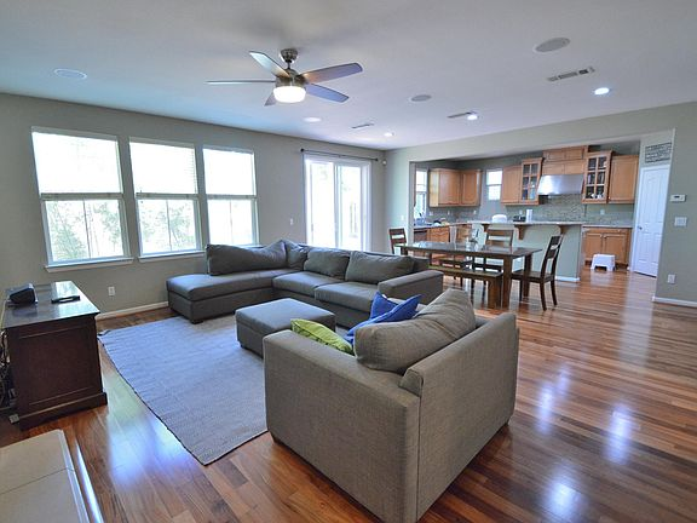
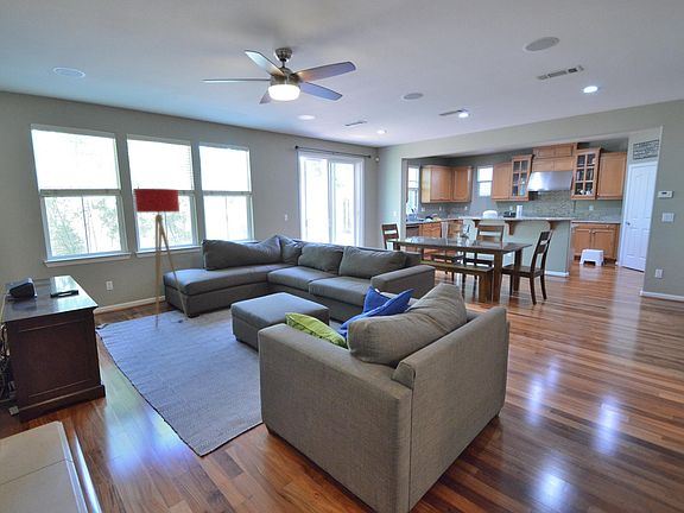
+ floor lamp [133,188,189,330]
